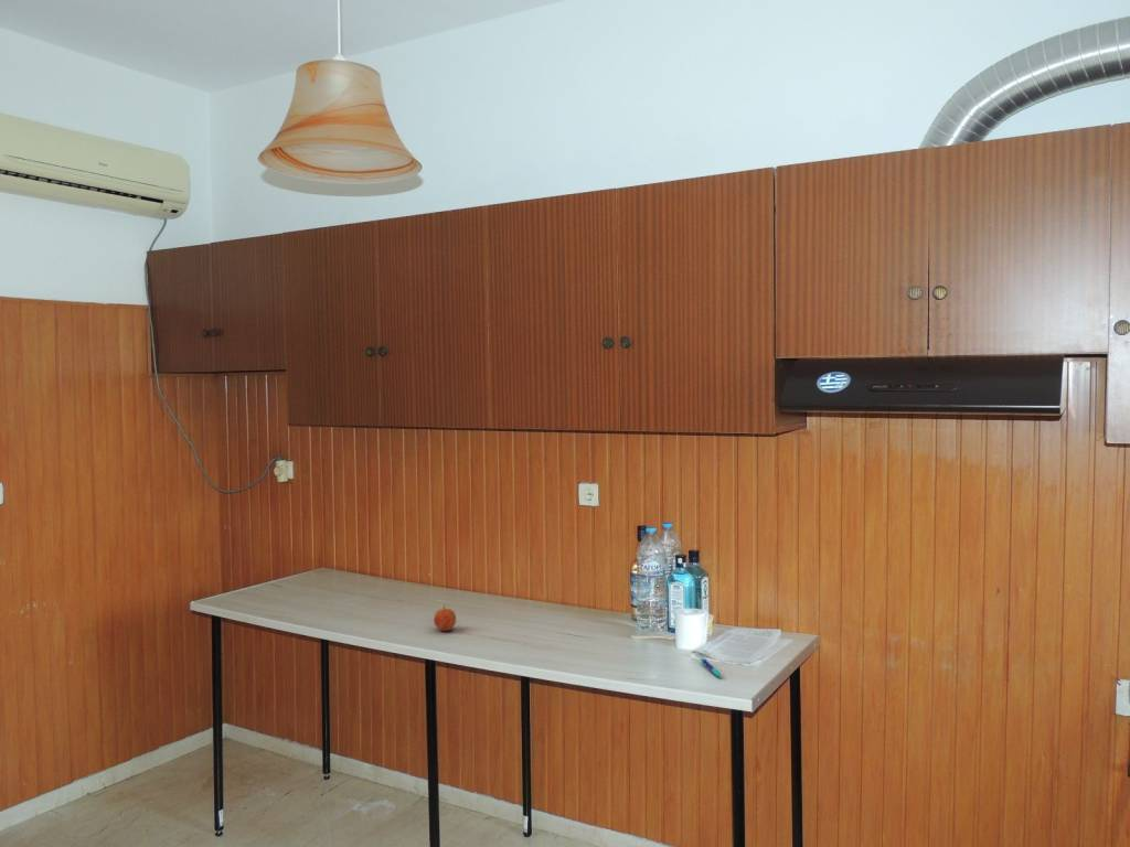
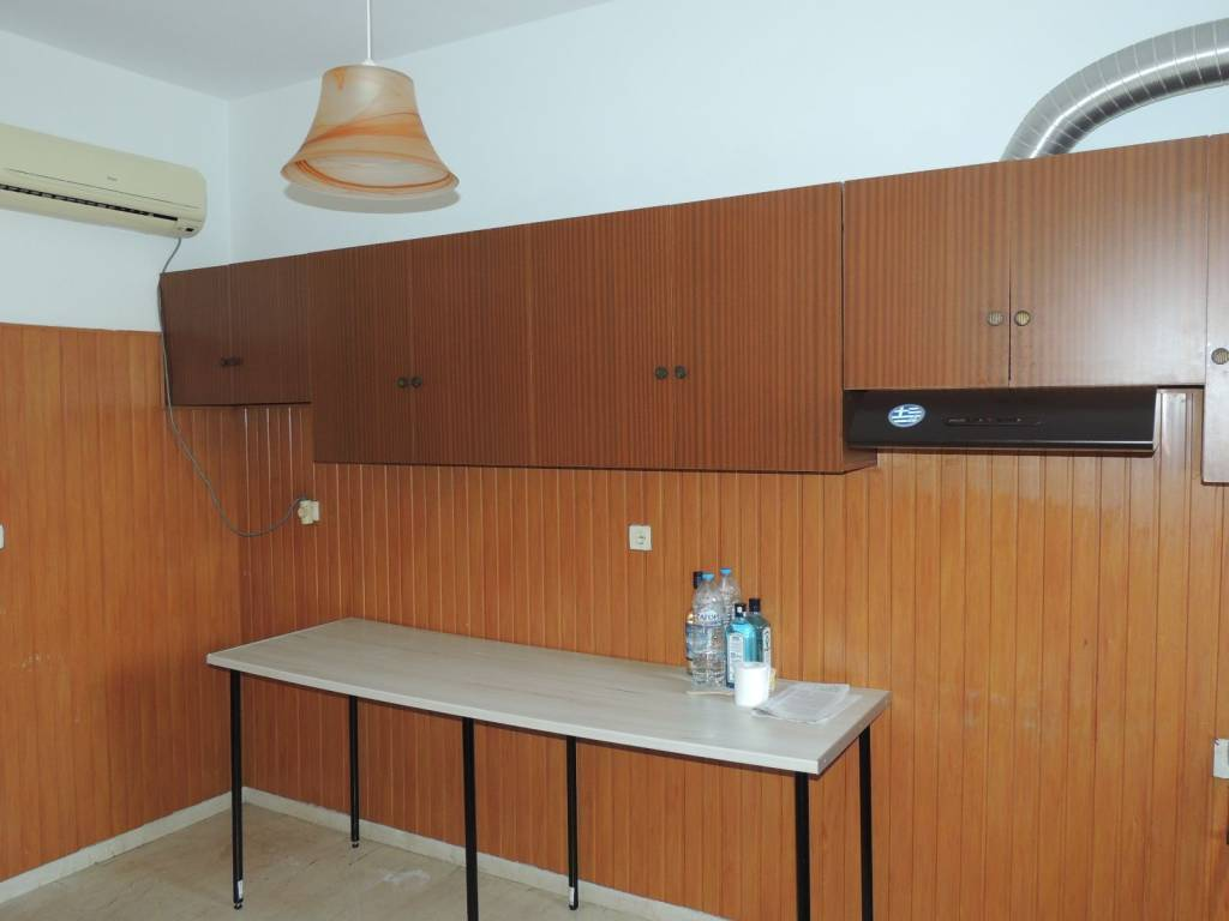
- pen [700,656,723,679]
- fruit [433,604,457,632]
